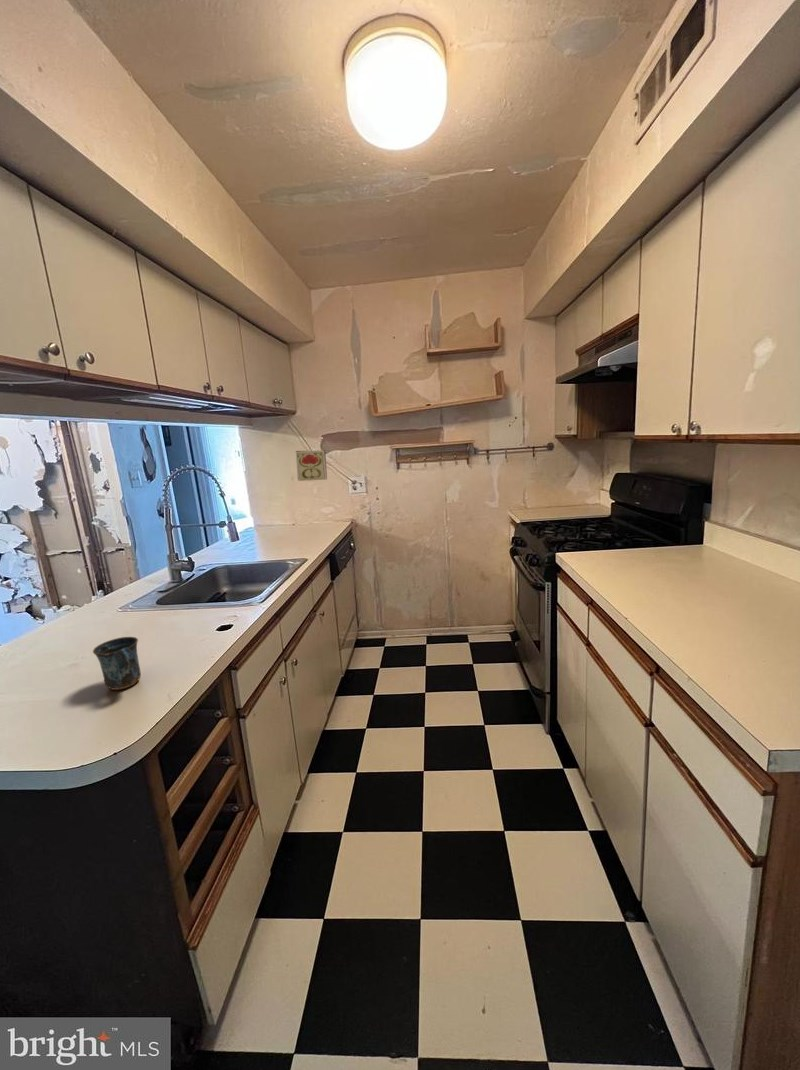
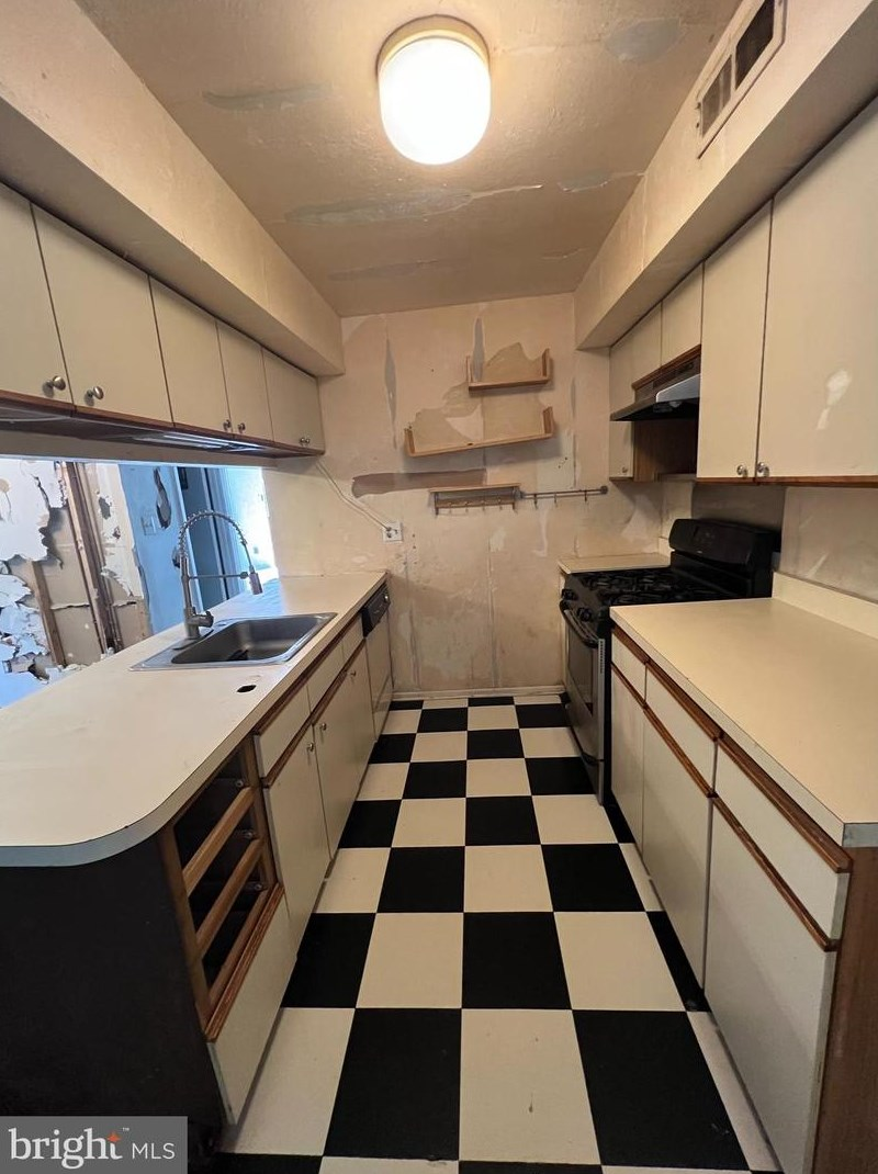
- mug [92,636,142,691]
- decorative tile [295,449,328,482]
